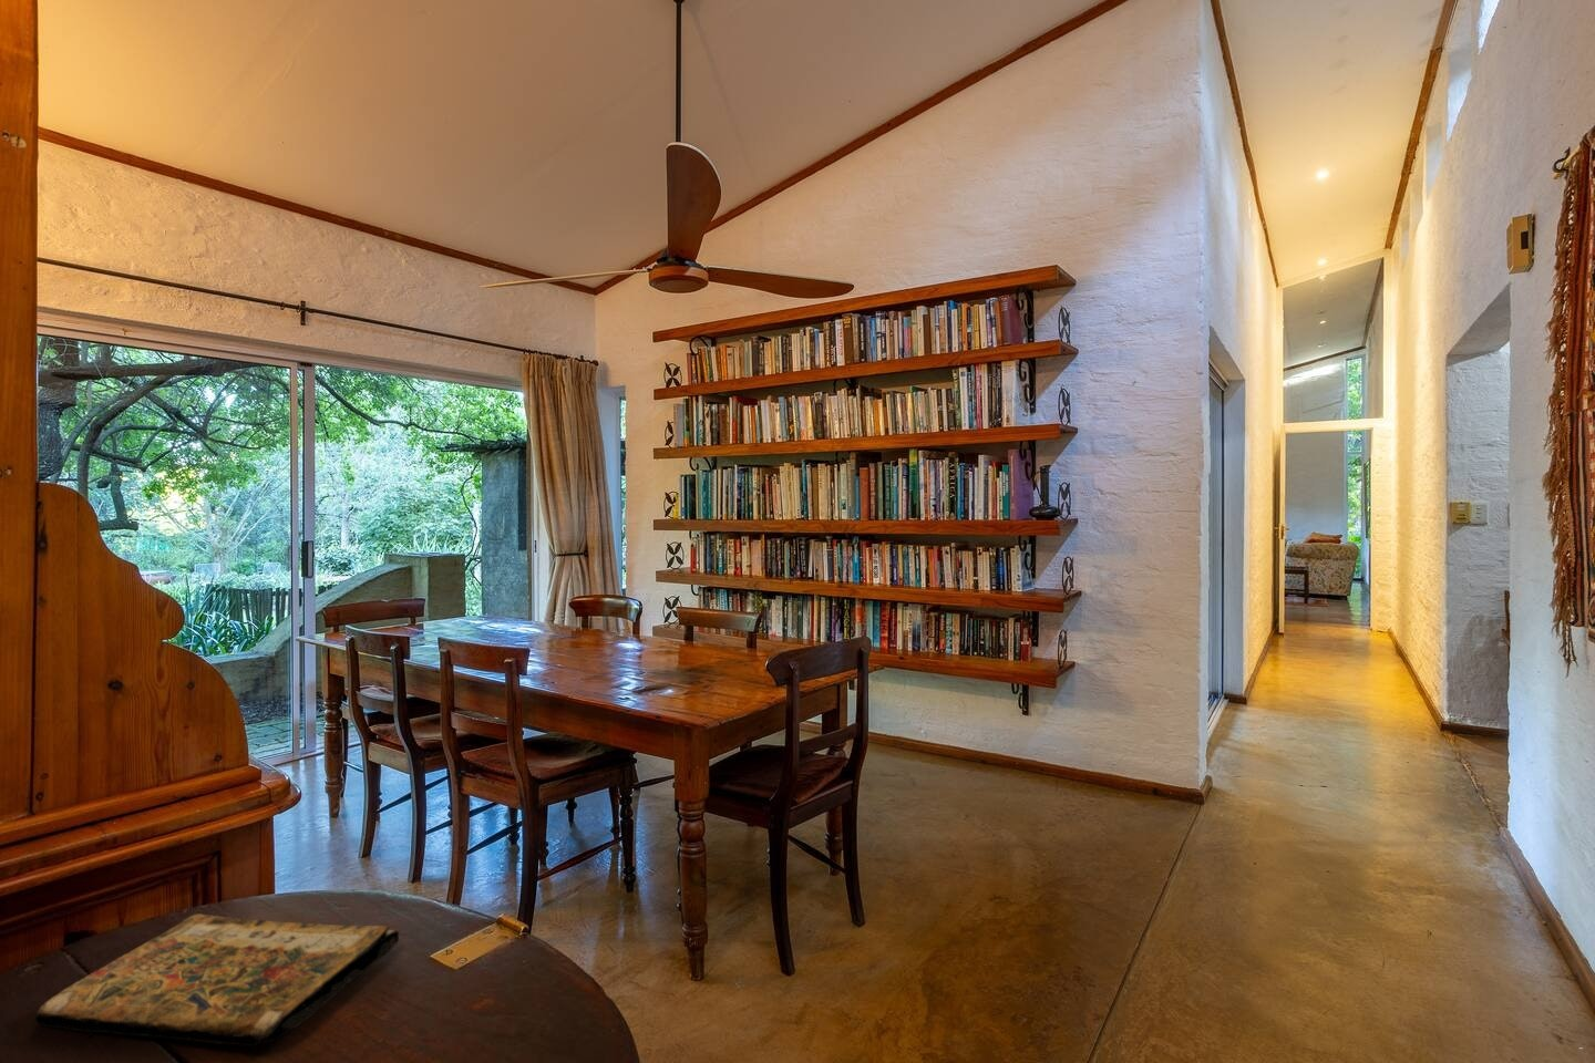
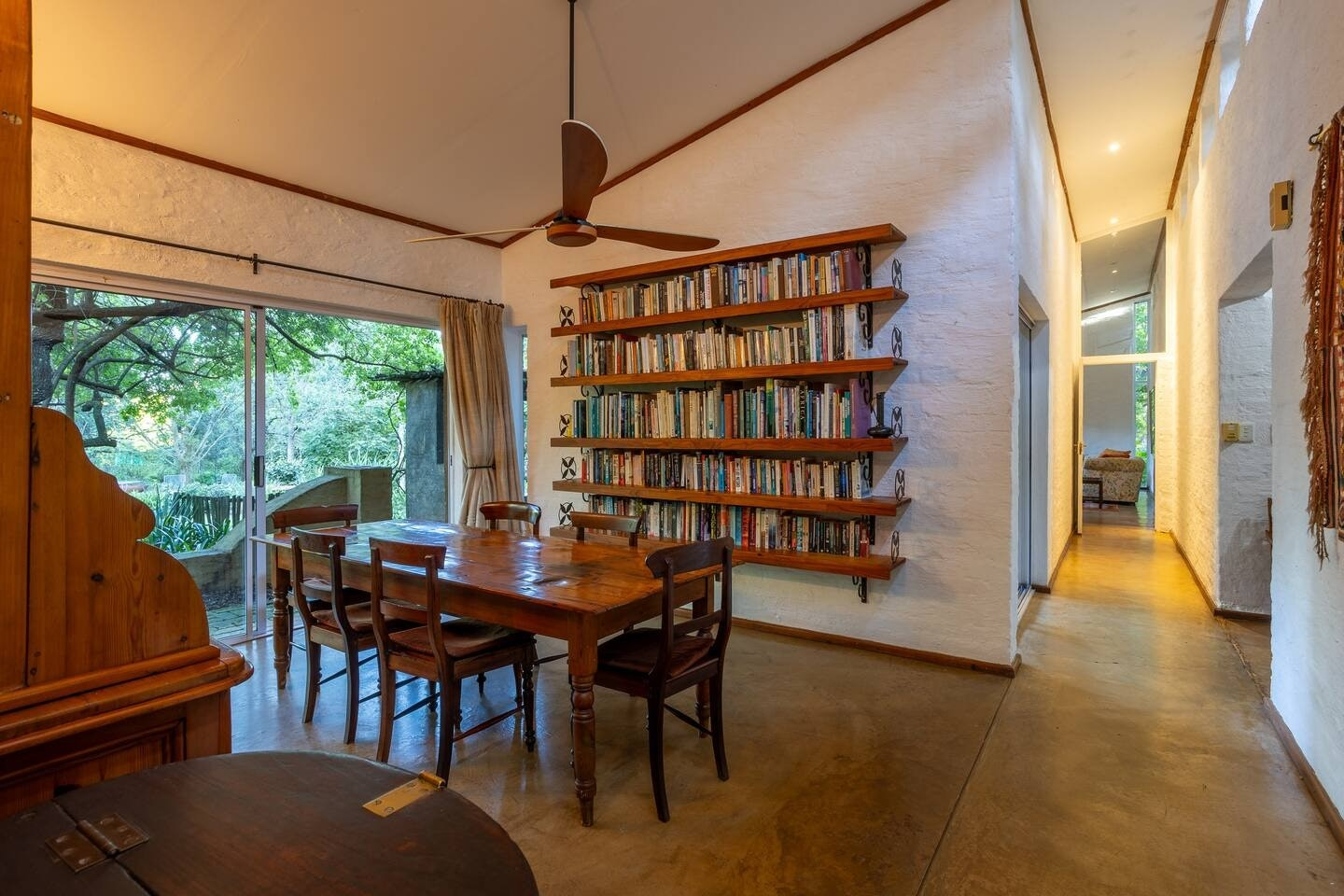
- book [34,912,400,1048]
